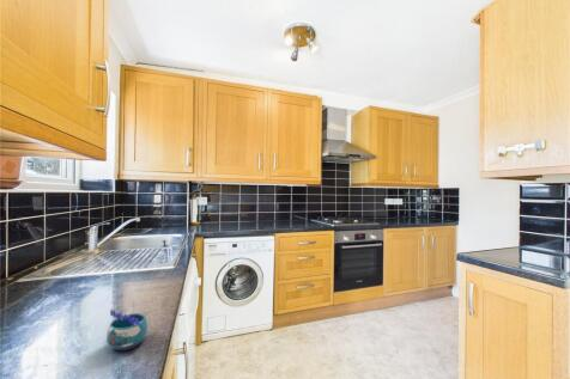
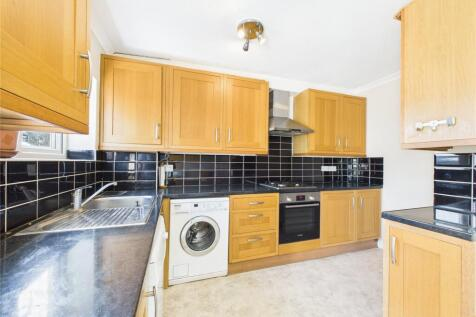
- mug [105,308,148,352]
